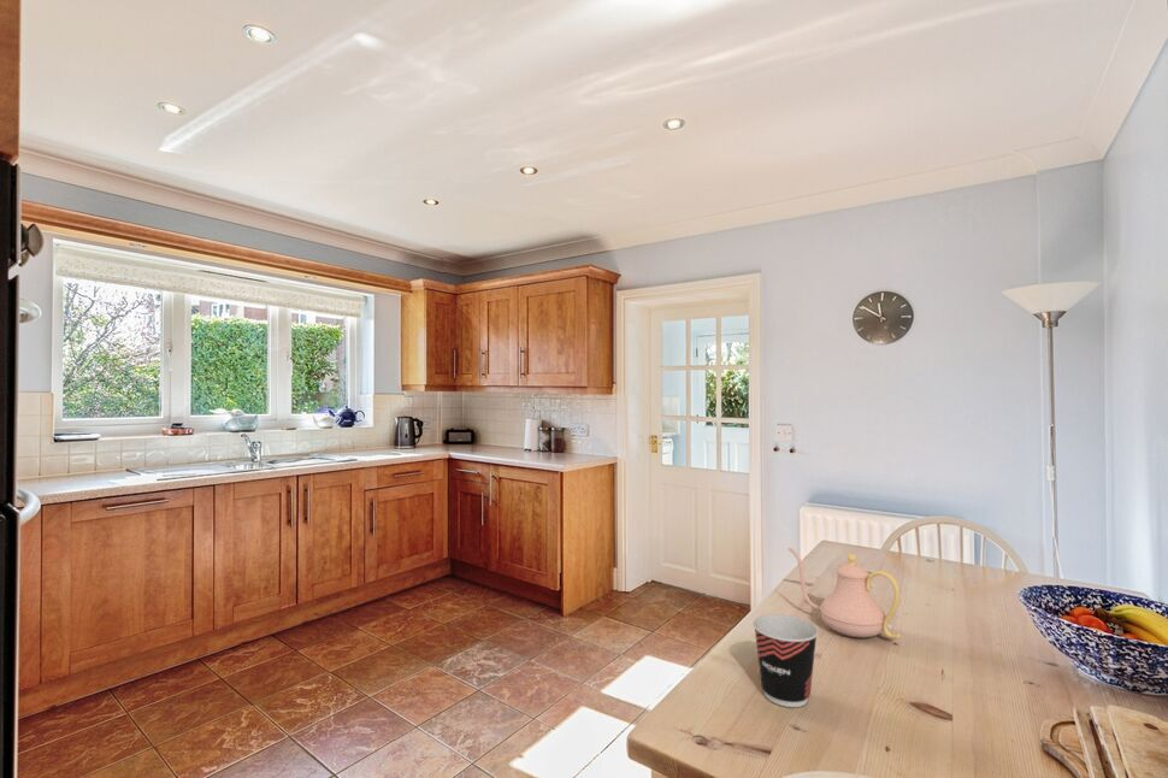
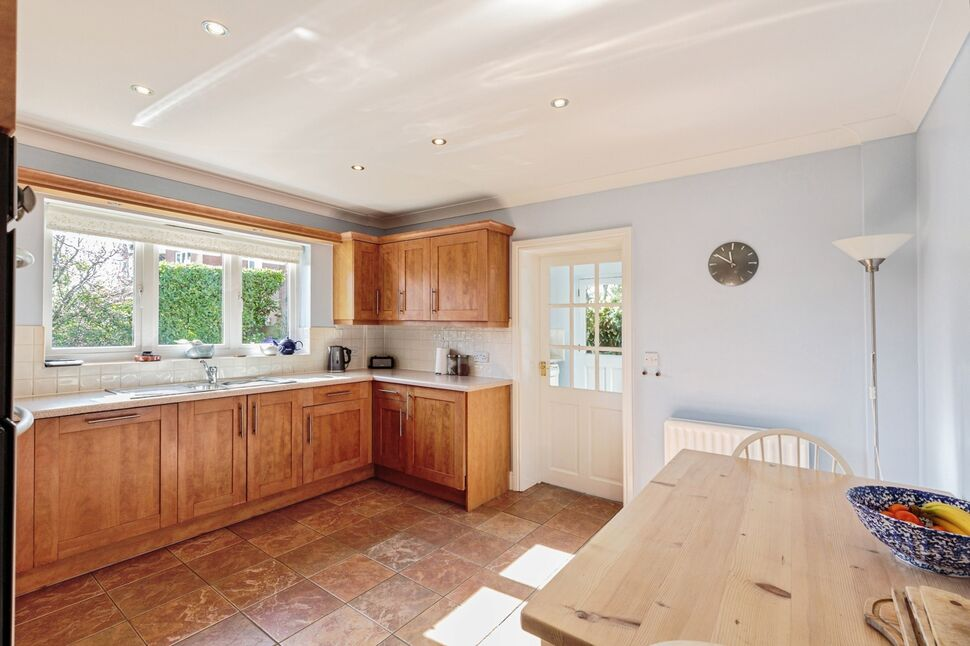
- teapot [786,547,902,640]
- cup [751,613,819,708]
